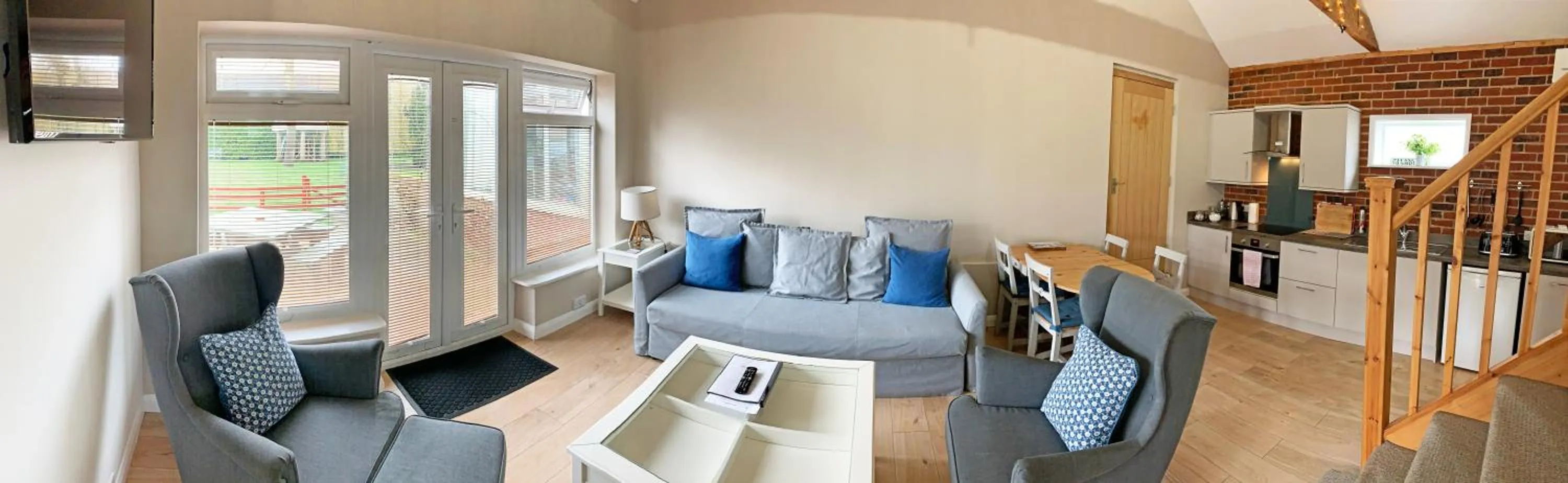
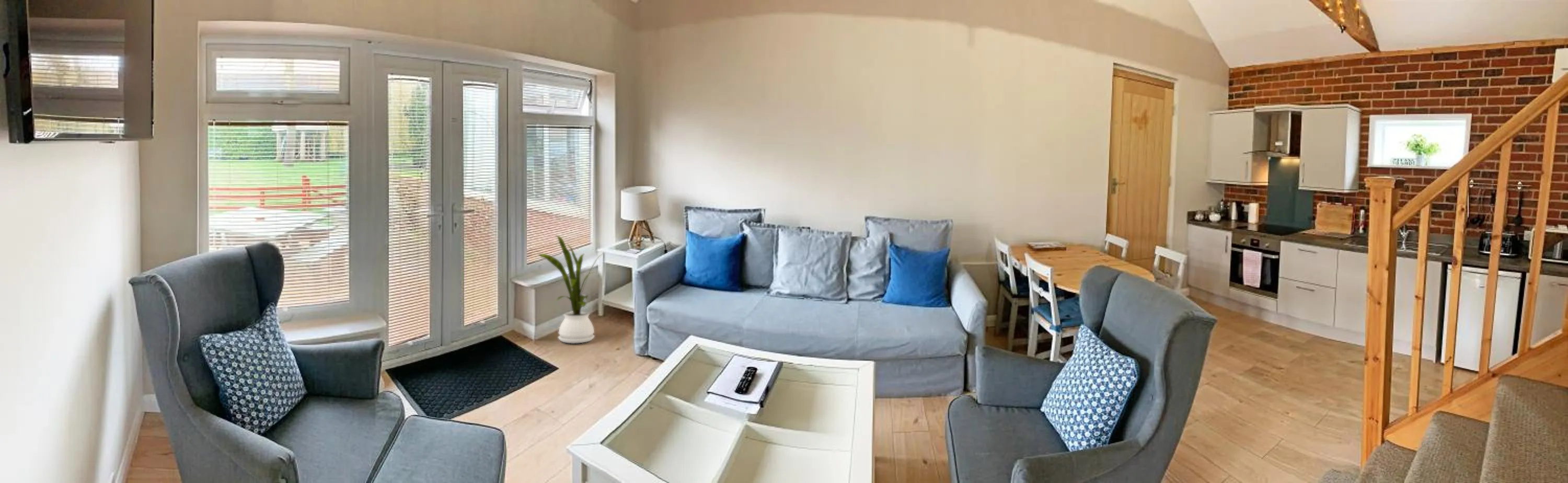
+ house plant [537,235,604,343]
